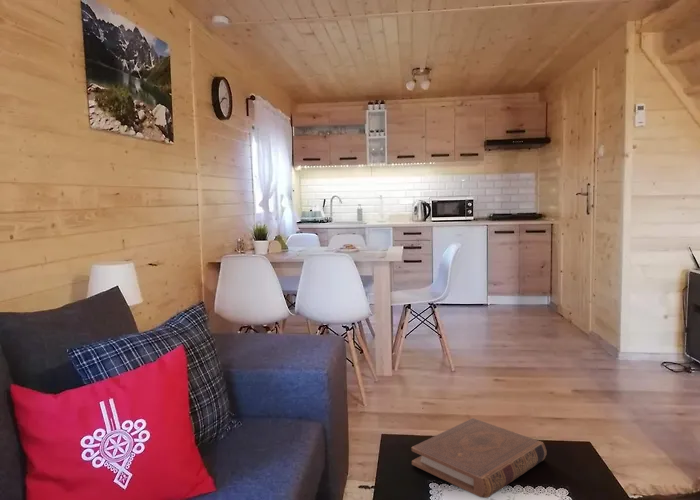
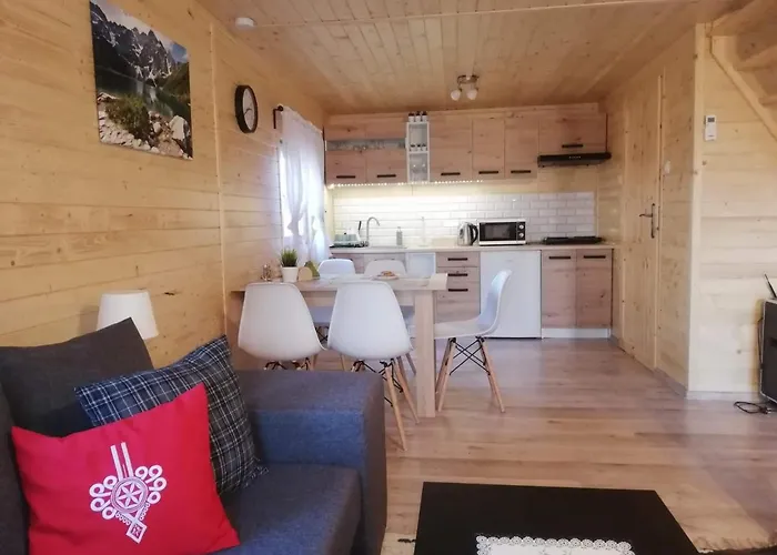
- book [411,417,548,499]
